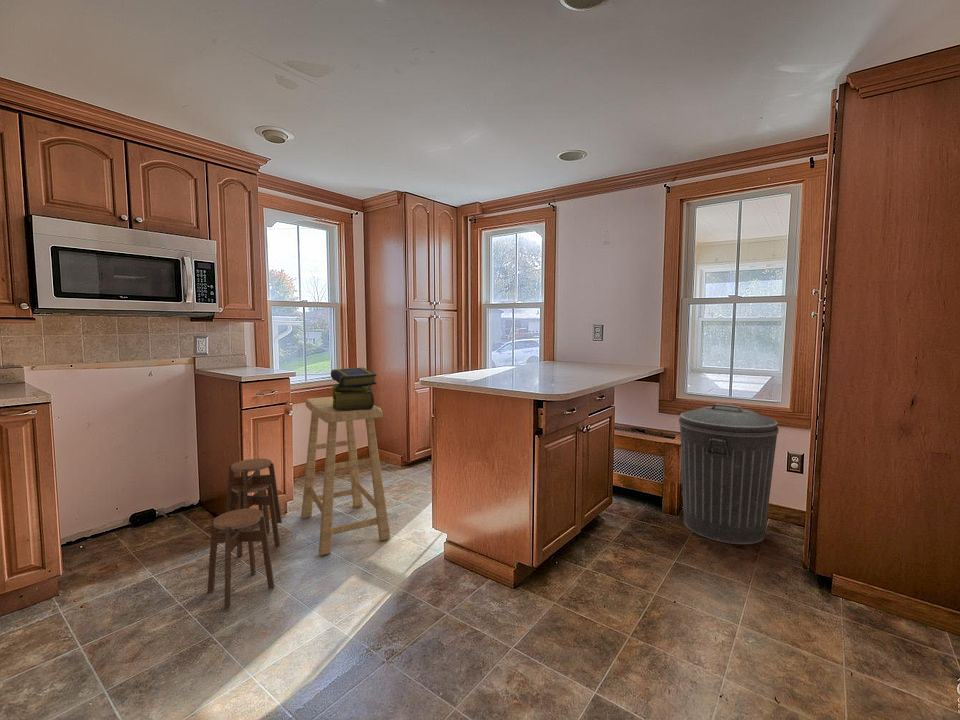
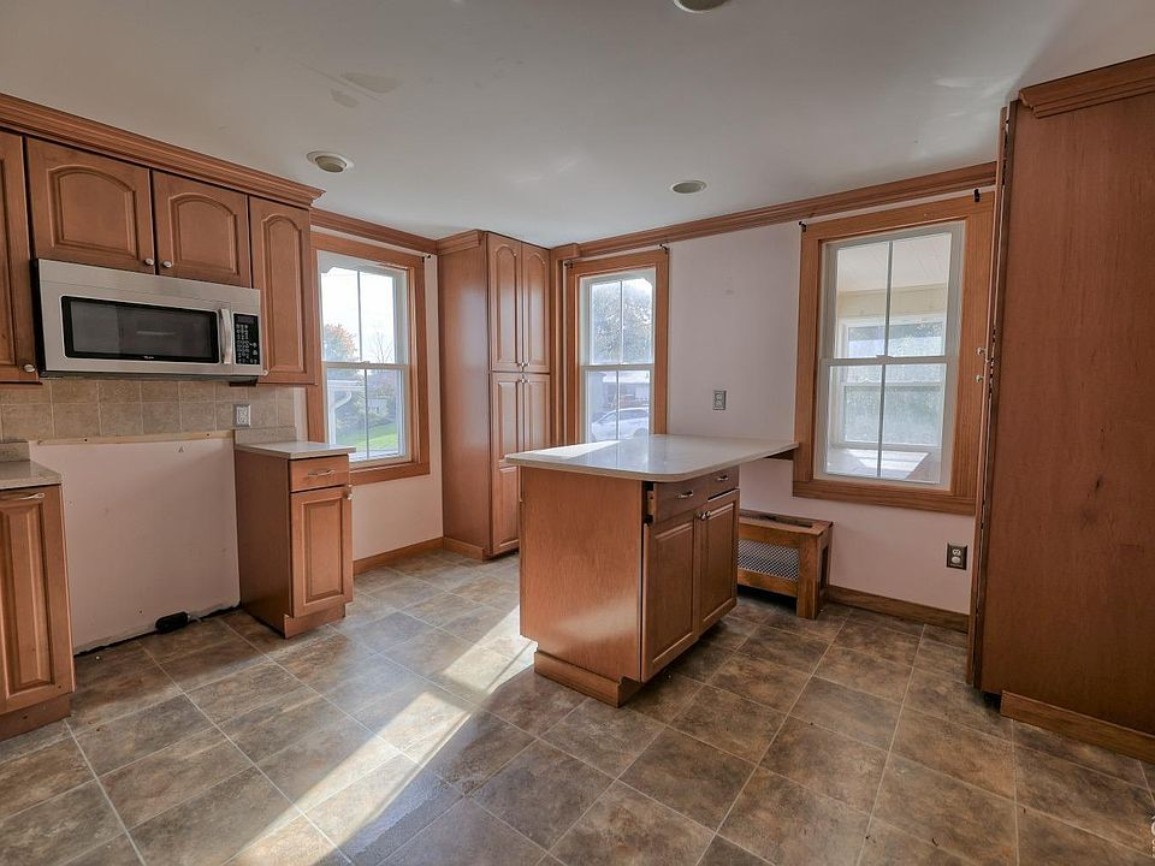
- trash can [678,403,780,545]
- stack of books [330,366,378,412]
- stool [300,396,391,556]
- stool [206,458,283,610]
